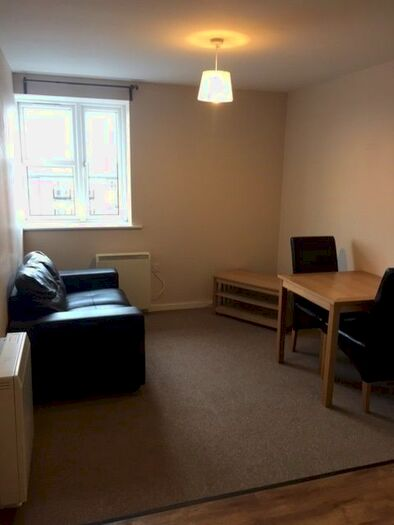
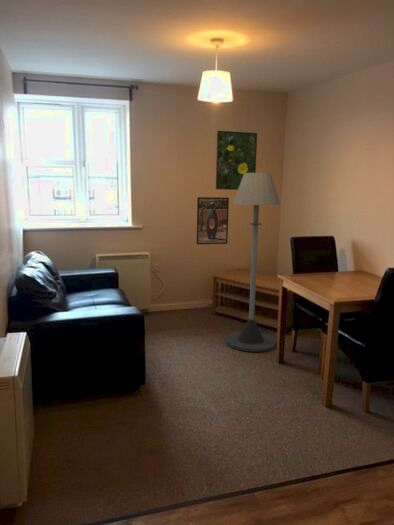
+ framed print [215,130,258,191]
+ floor lamp [224,172,281,353]
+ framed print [196,196,230,245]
